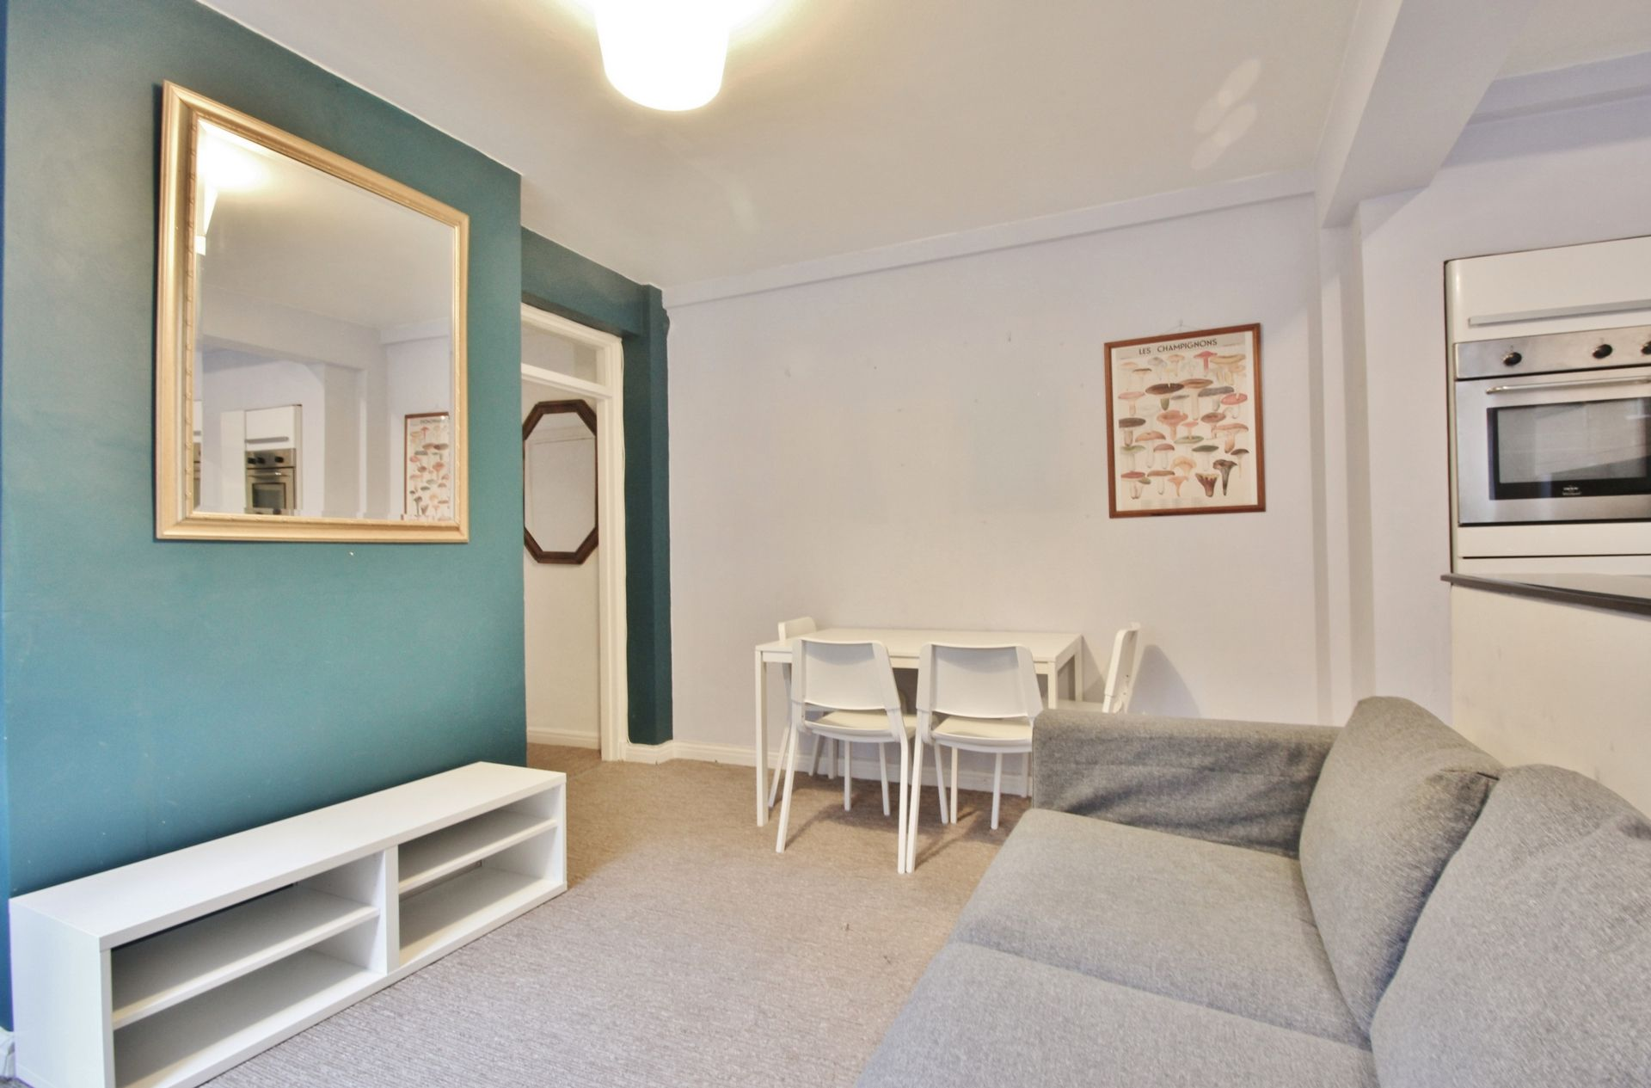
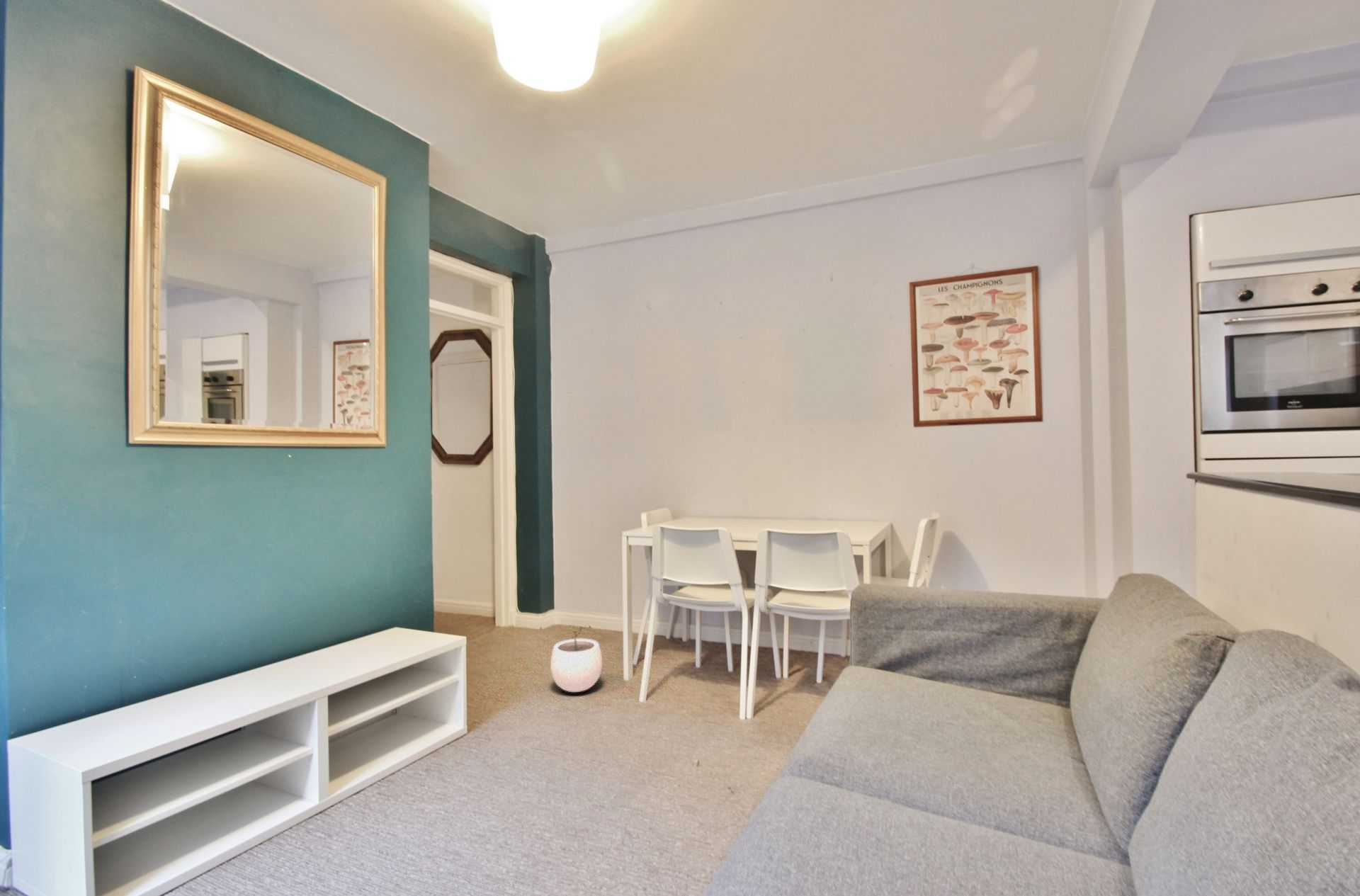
+ plant pot [550,625,603,693]
